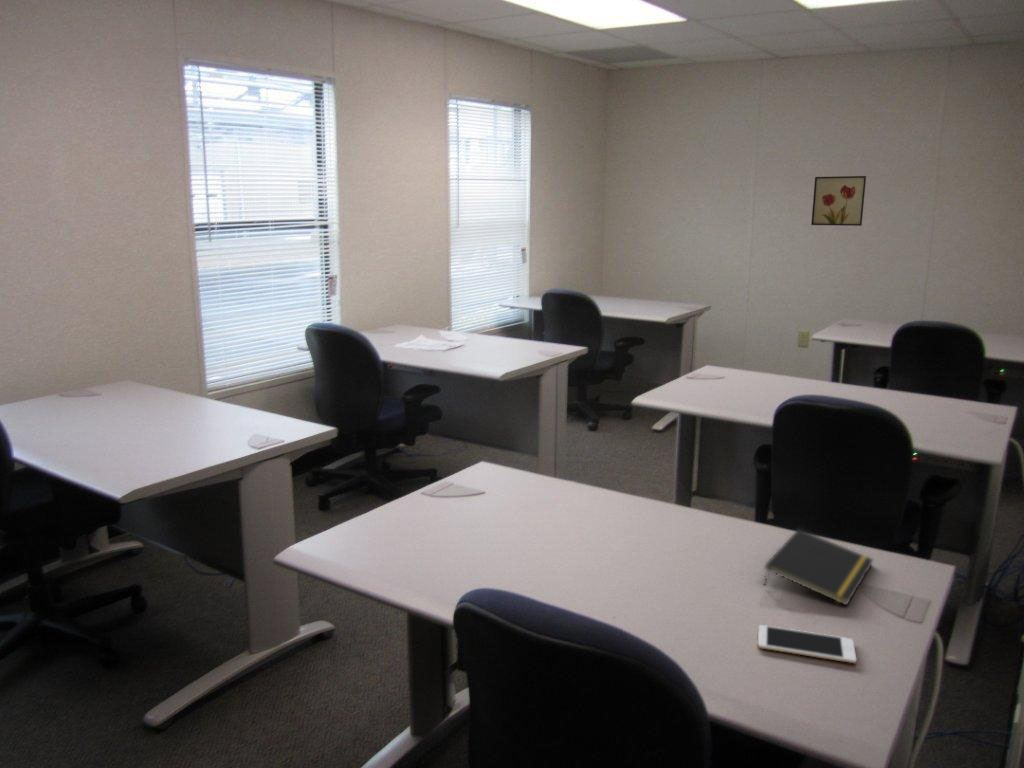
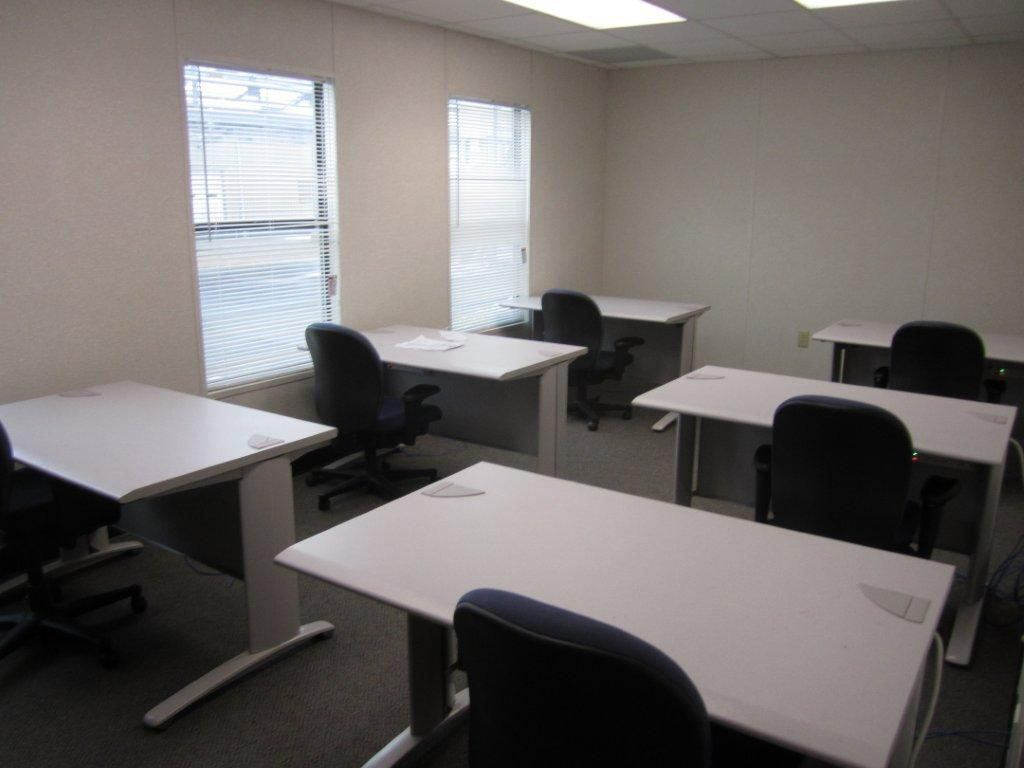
- notepad [763,528,875,606]
- cell phone [757,624,857,664]
- wall art [810,175,867,227]
